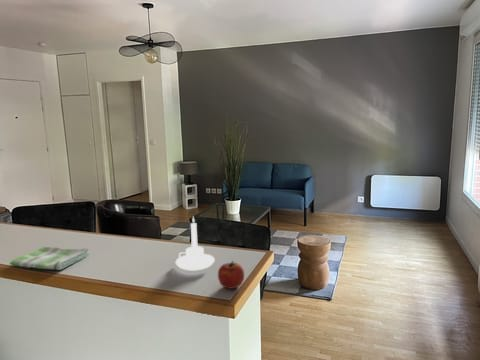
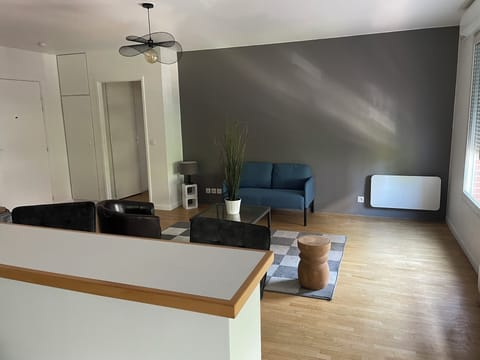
- fruit [217,260,245,290]
- candle holder [175,216,216,271]
- dish towel [9,246,90,271]
